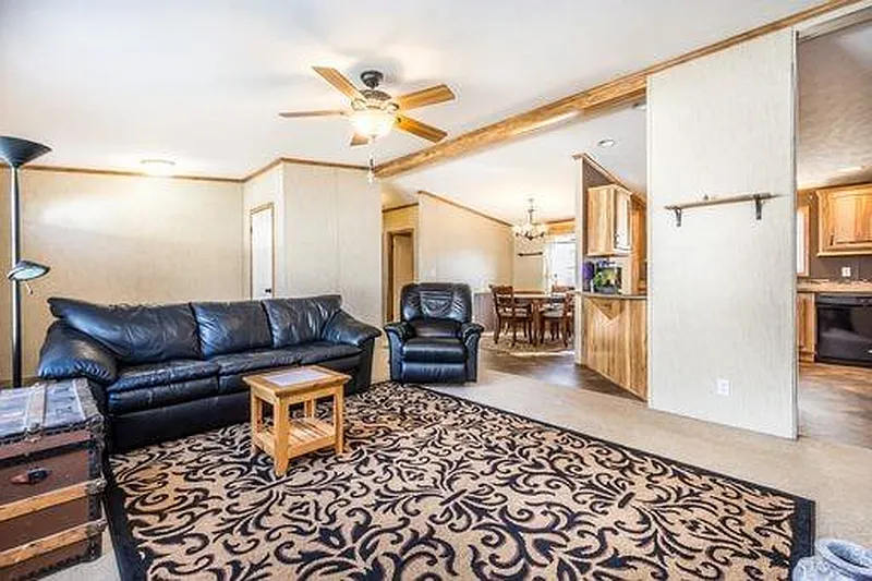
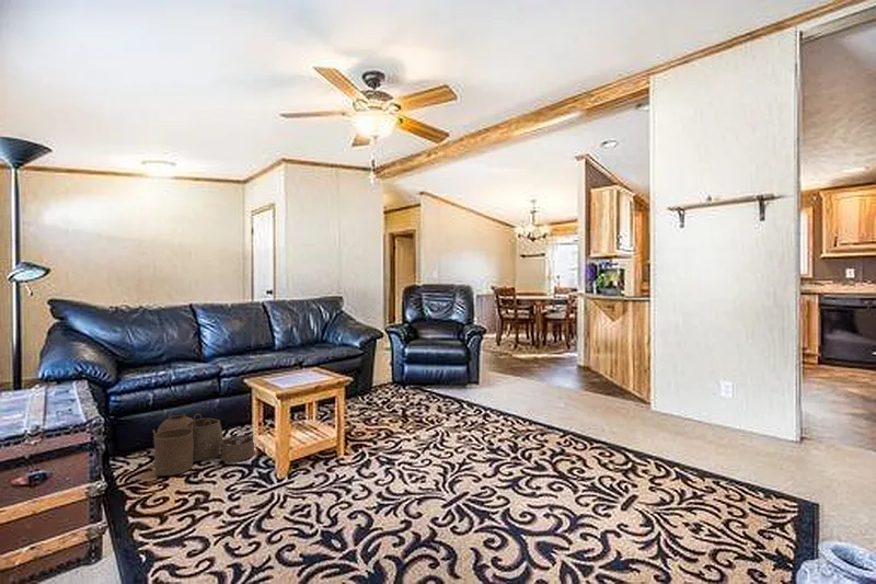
+ woven basket [151,413,256,477]
